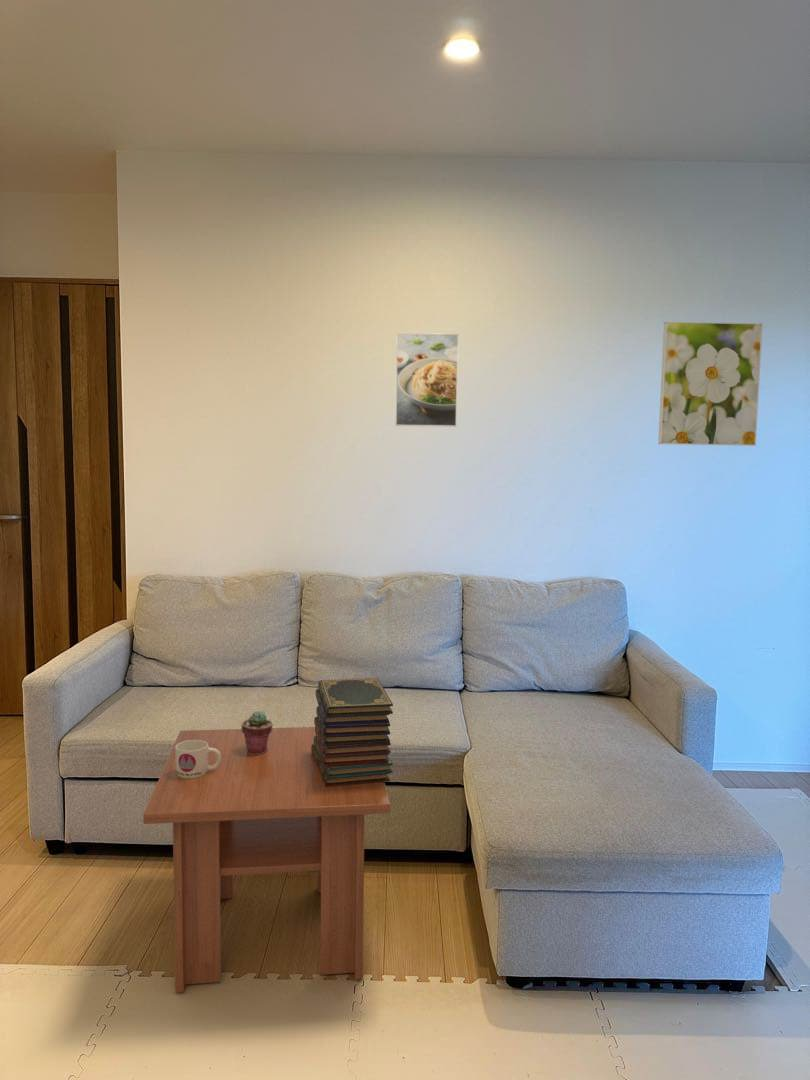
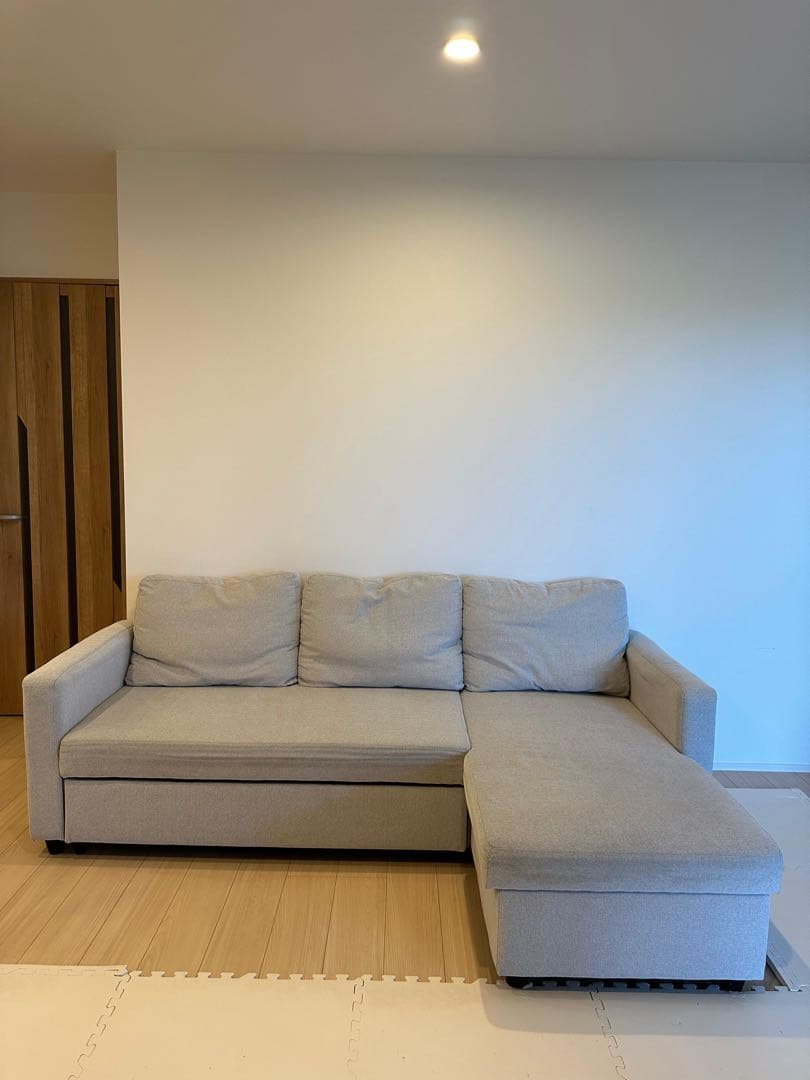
- potted succulent [241,710,274,754]
- mug [175,740,221,779]
- book stack [311,677,394,787]
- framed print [394,332,460,428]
- coffee table [142,726,391,993]
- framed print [657,321,764,447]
